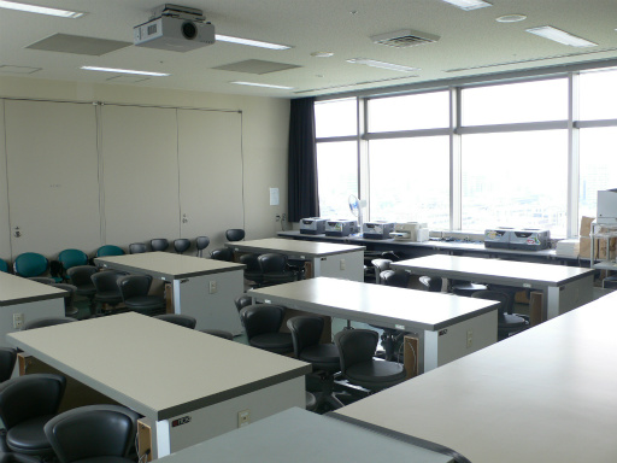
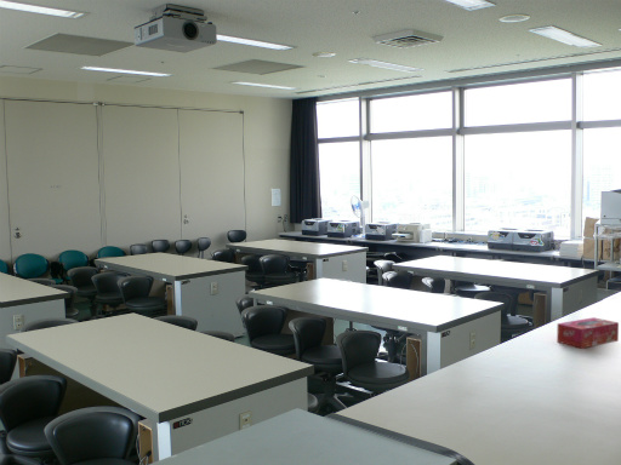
+ tissue box [556,316,620,350]
